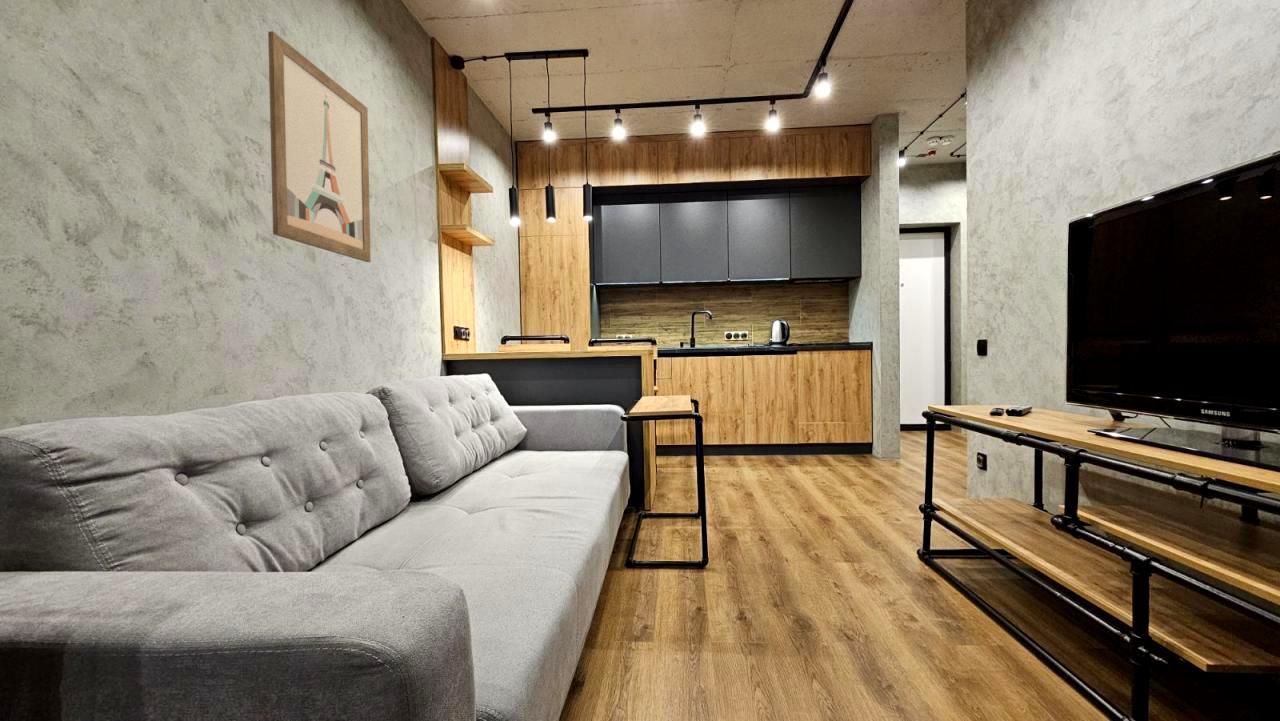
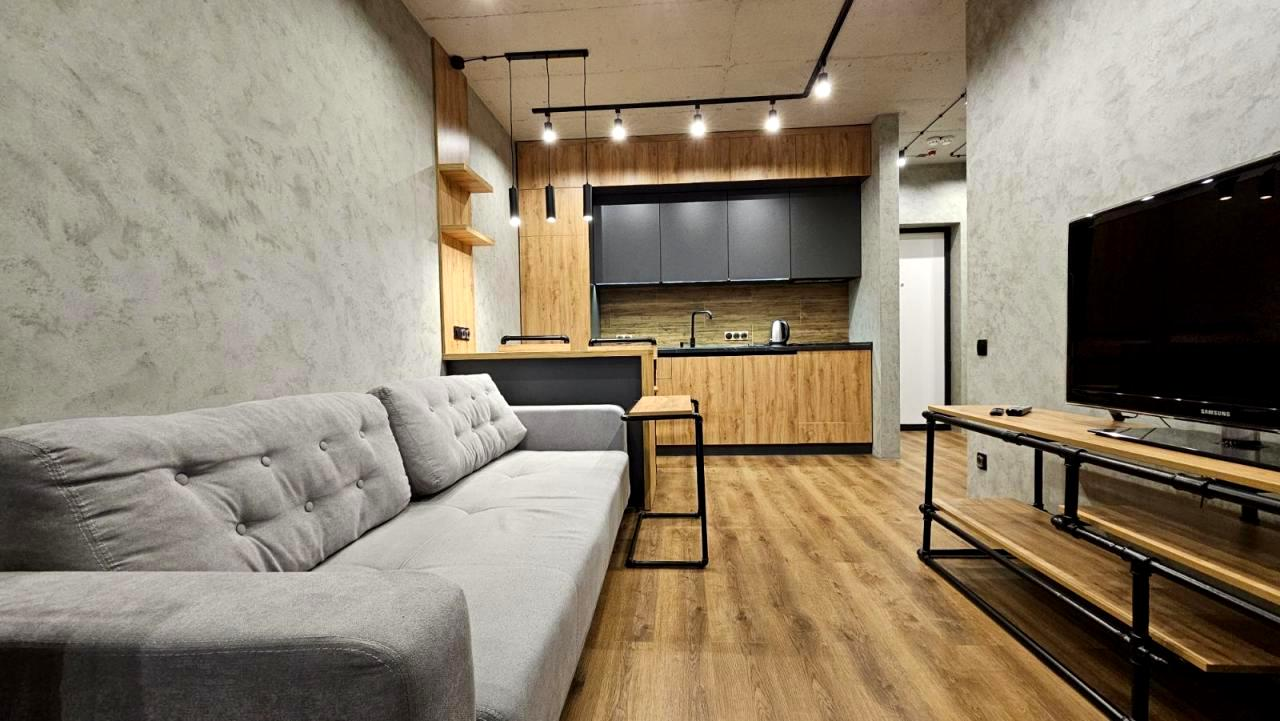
- wall art [267,30,372,263]
